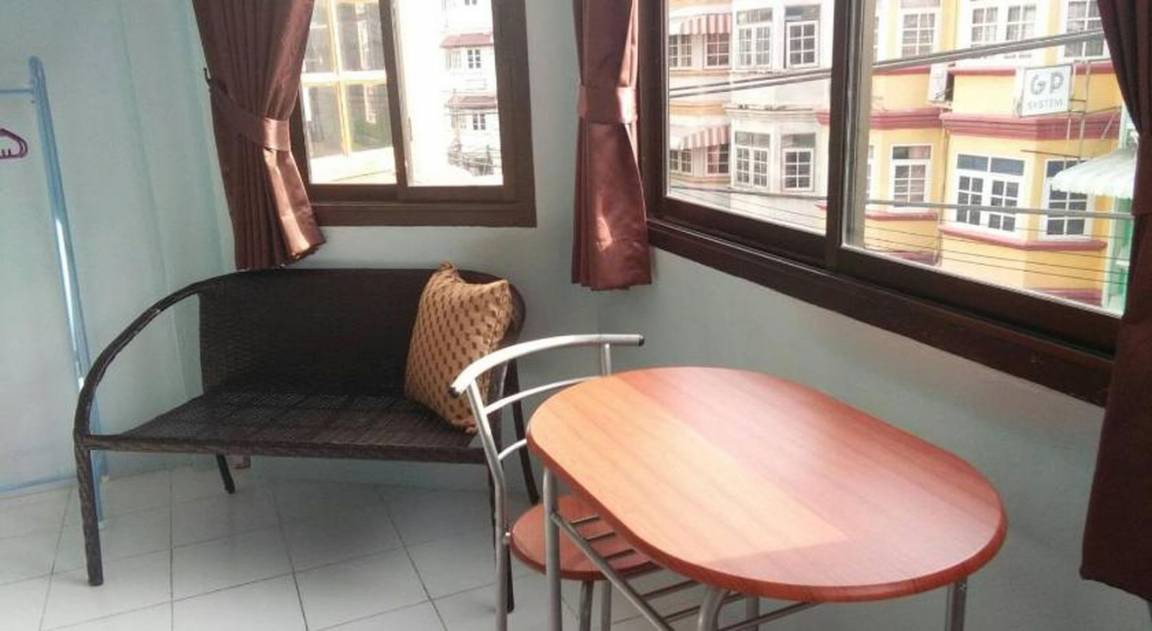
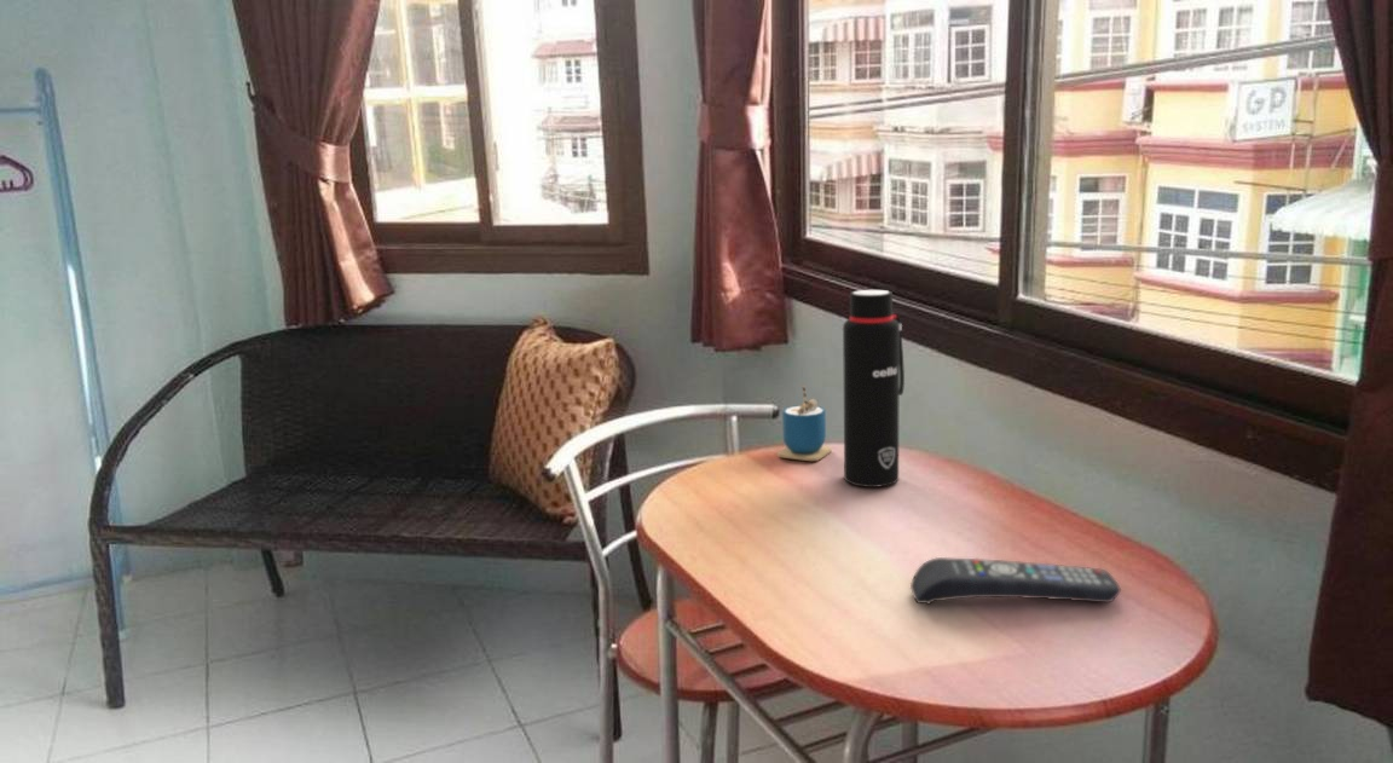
+ cup [776,383,832,462]
+ water bottle [842,289,906,489]
+ remote control [909,556,1122,605]
